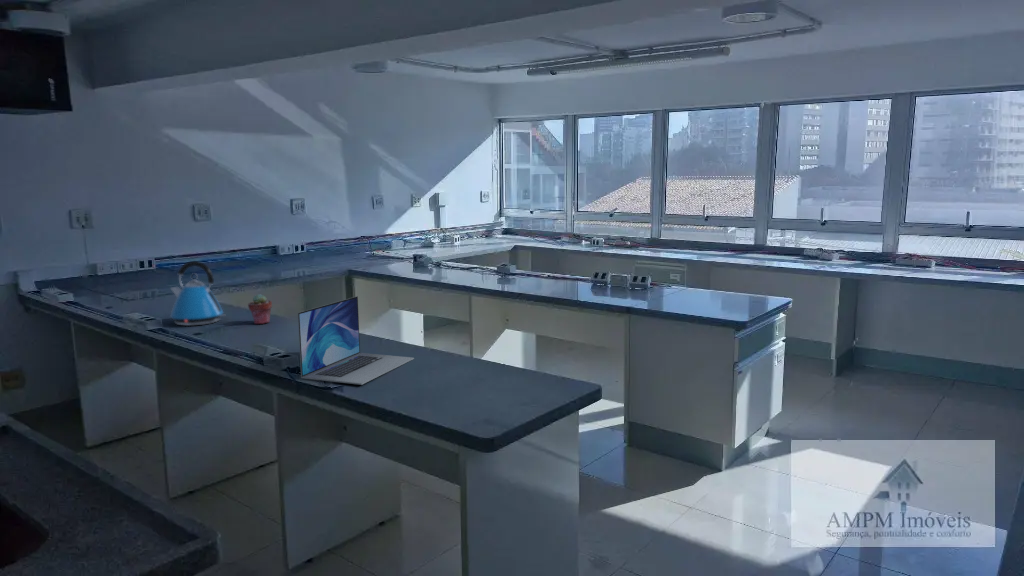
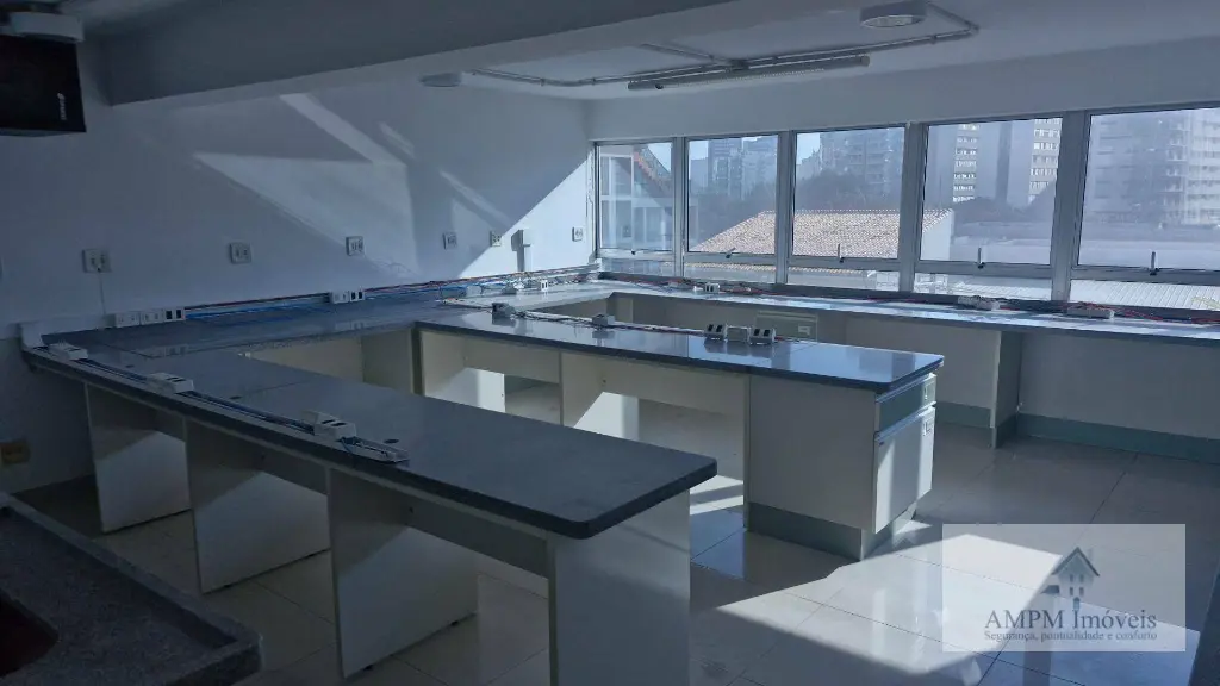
- kettle [169,260,227,326]
- laptop [297,295,415,386]
- potted succulent [247,293,273,325]
